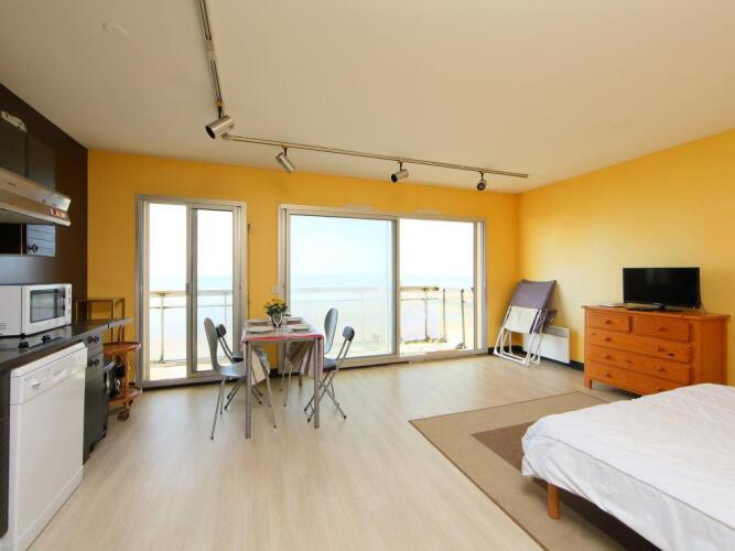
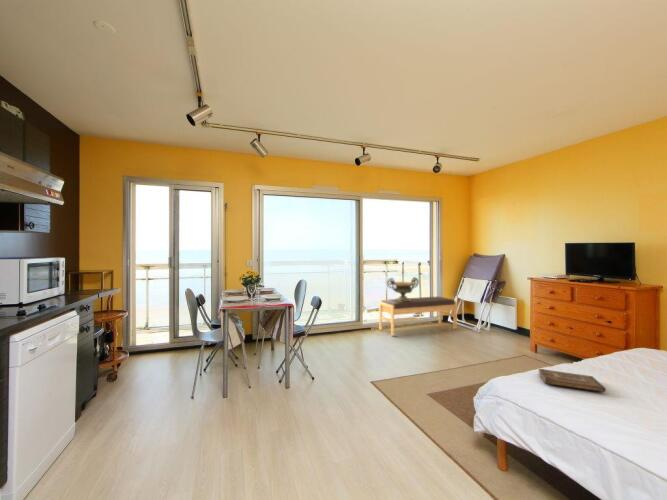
+ decorative urn [386,276,420,302]
+ bench [378,296,458,337]
+ book [538,368,607,393]
